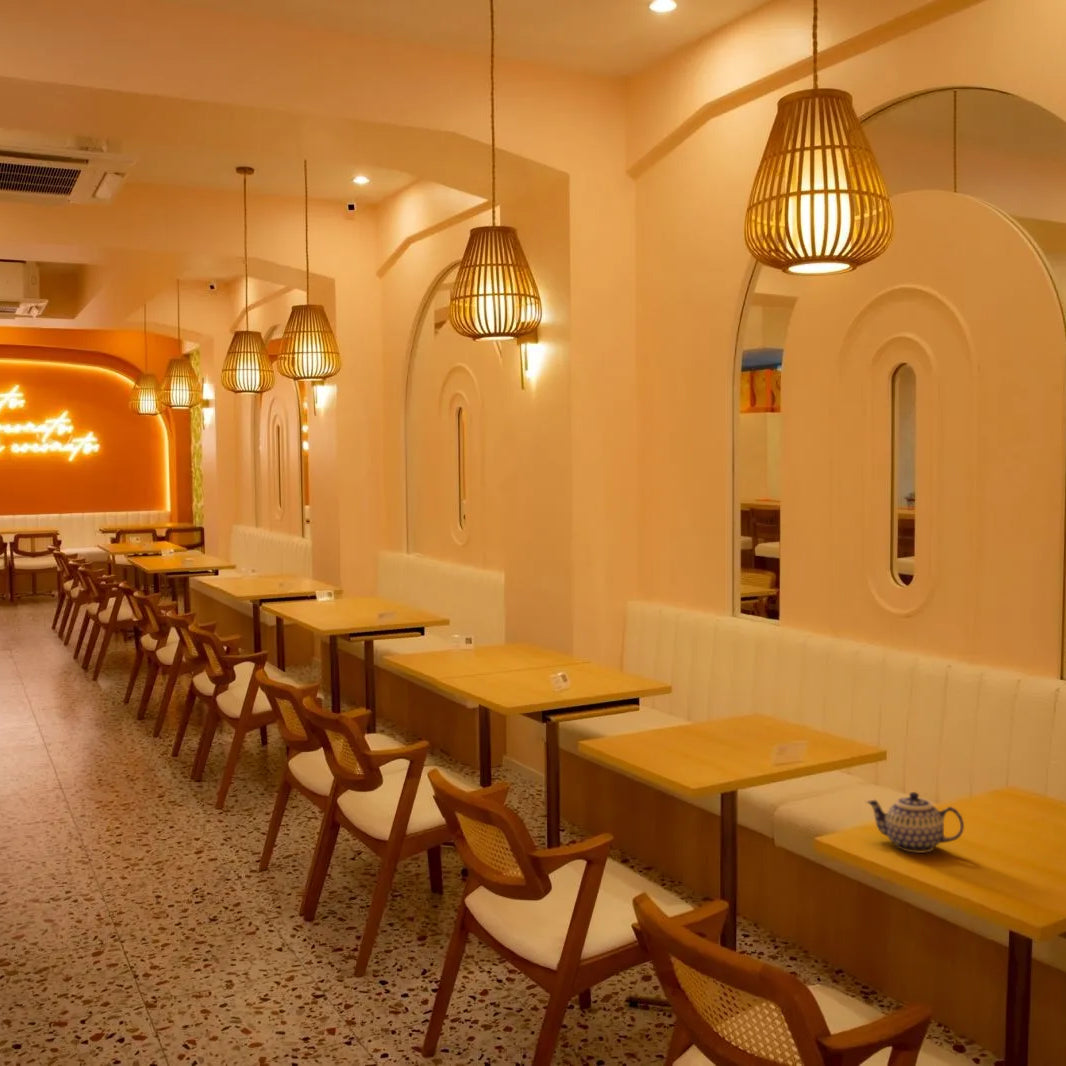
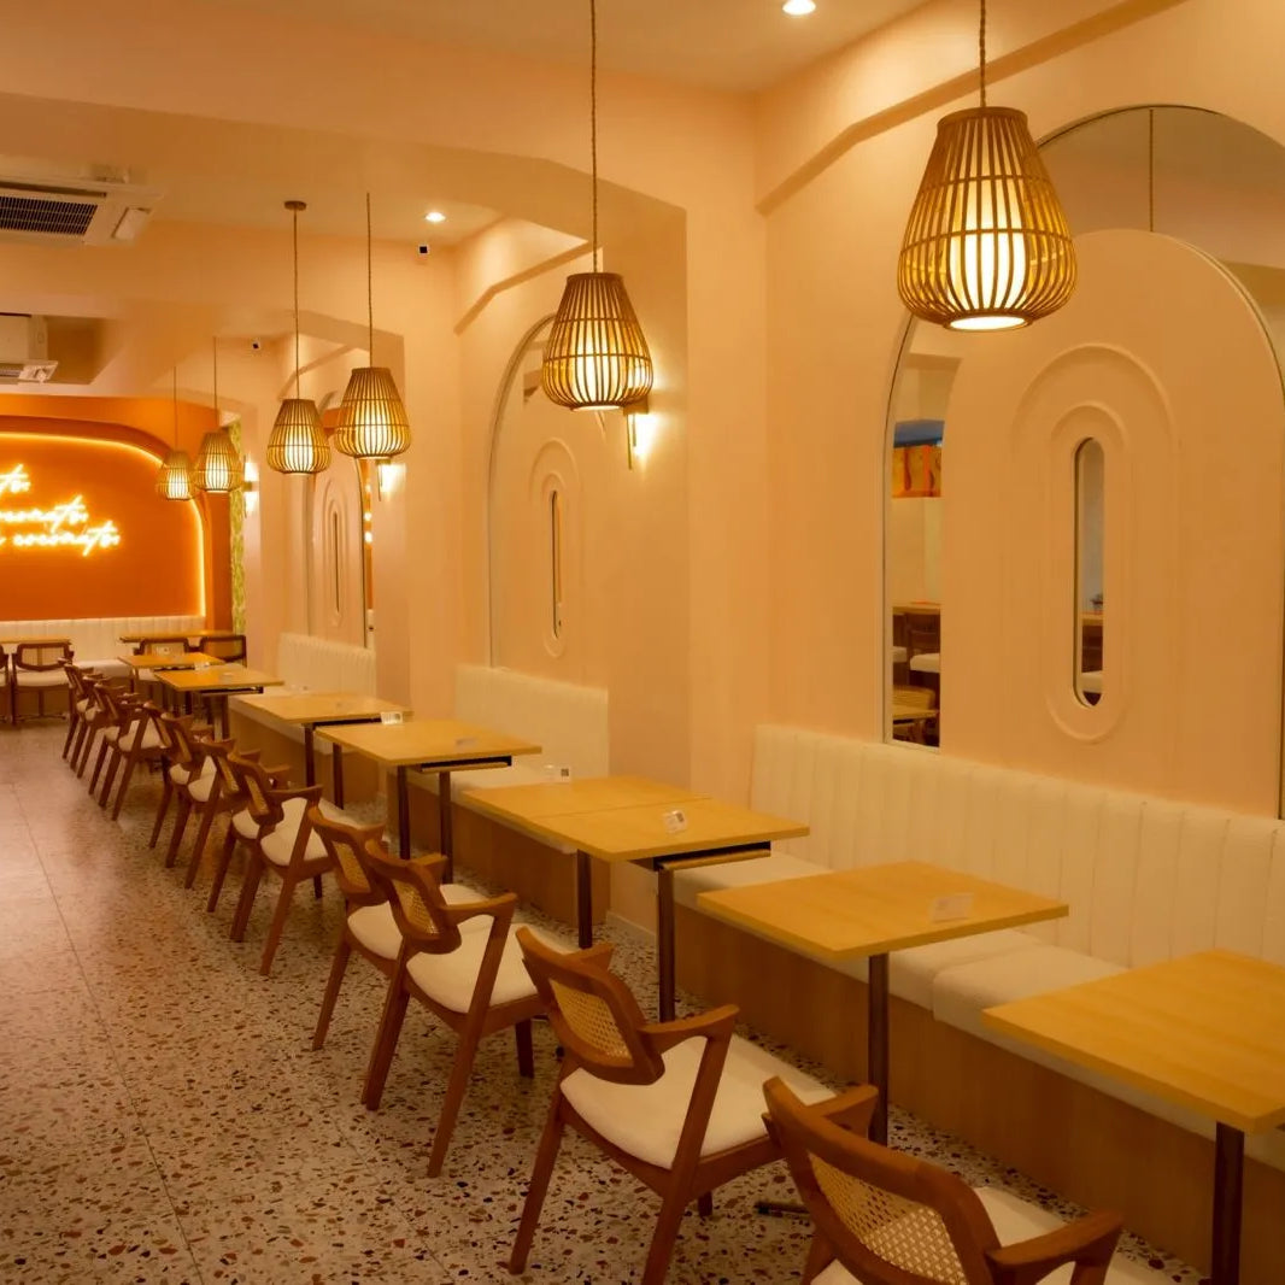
- teapot [865,791,965,854]
